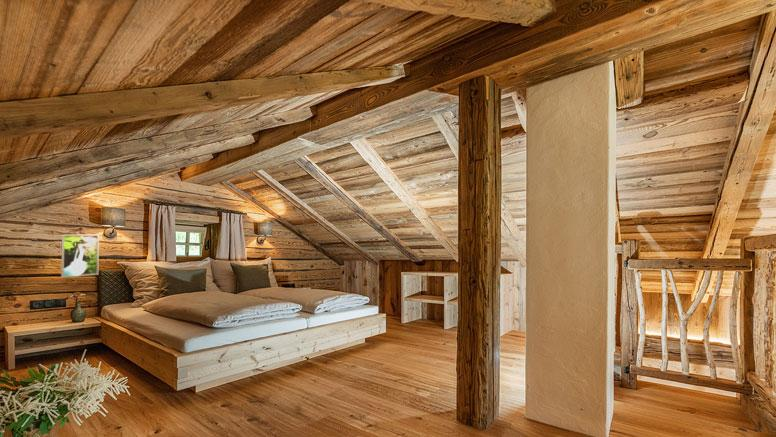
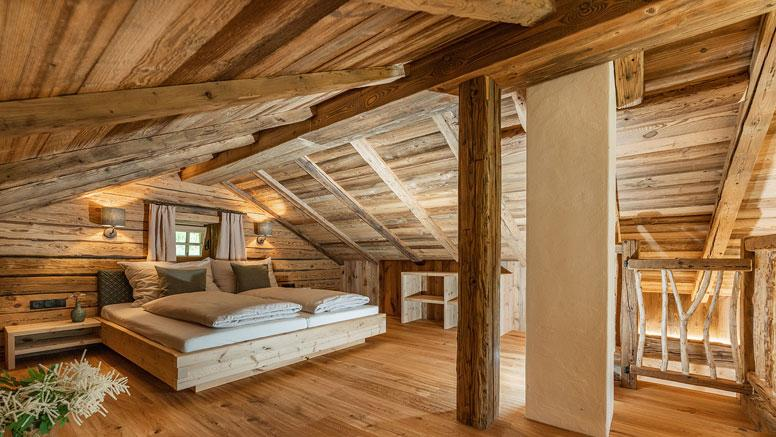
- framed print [60,233,100,279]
